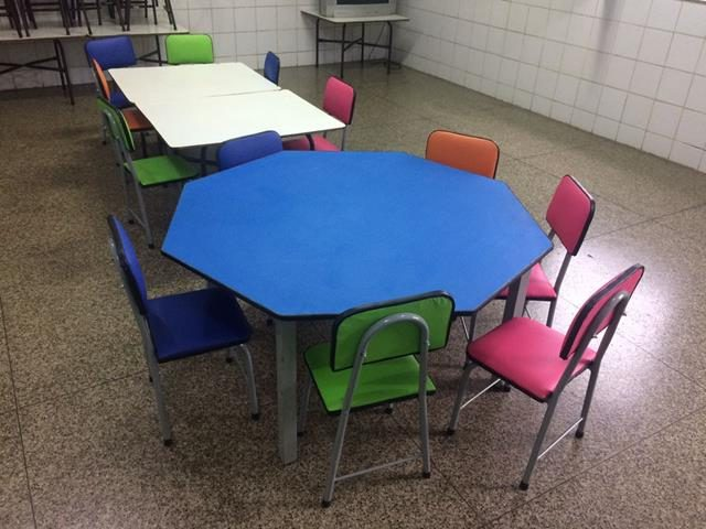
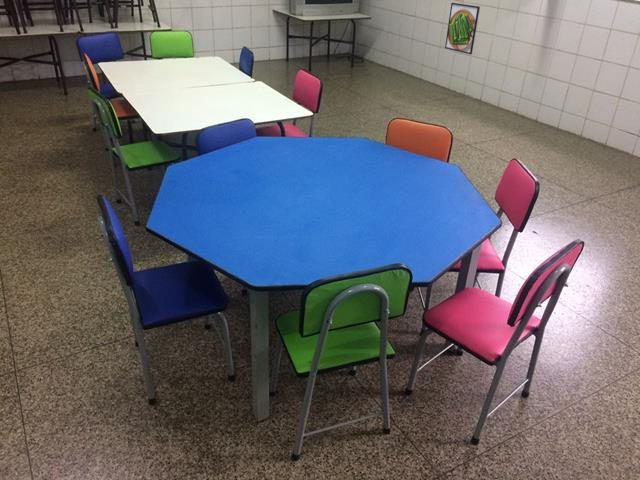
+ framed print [444,2,481,55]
